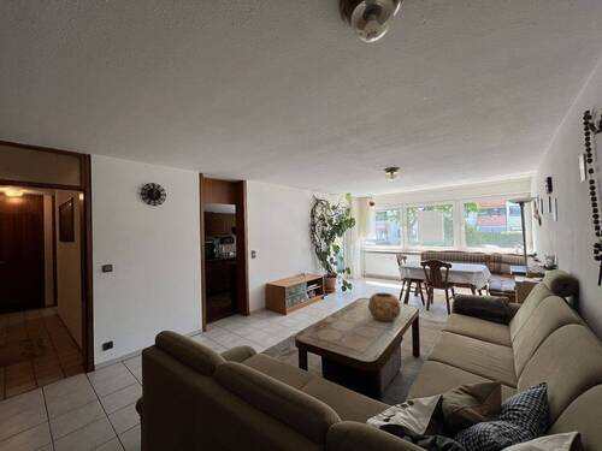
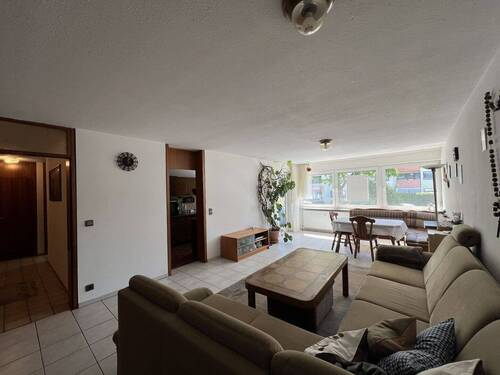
- decorative bowl [367,292,402,322]
